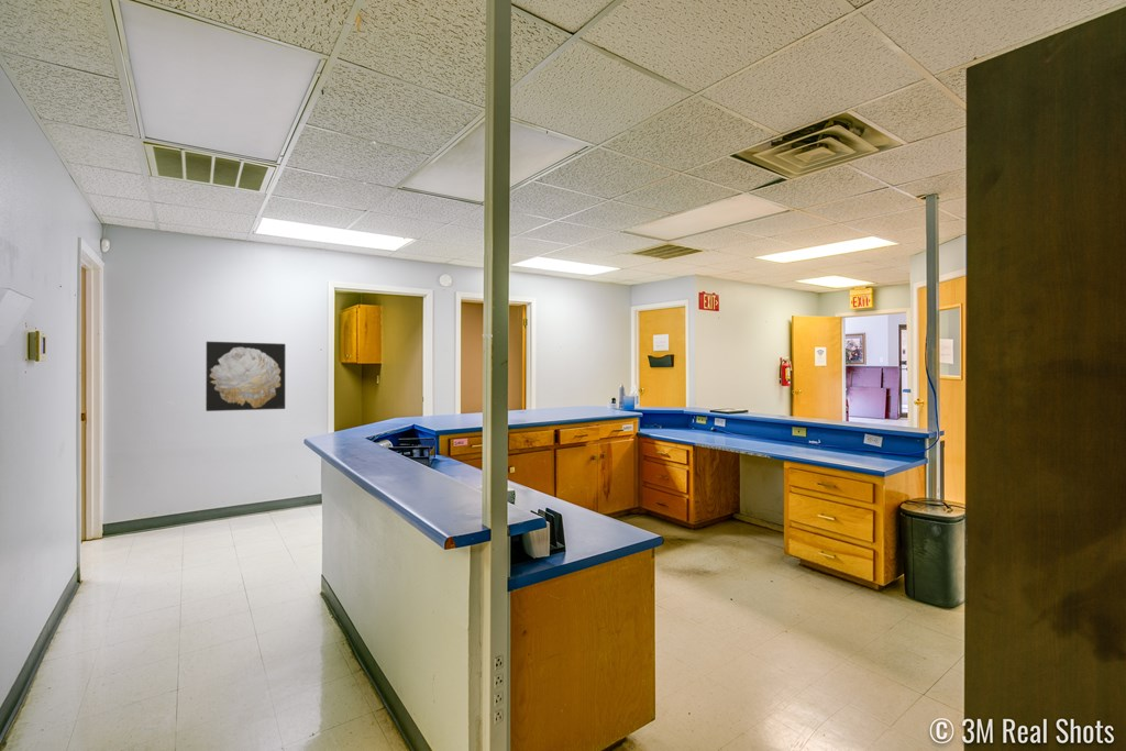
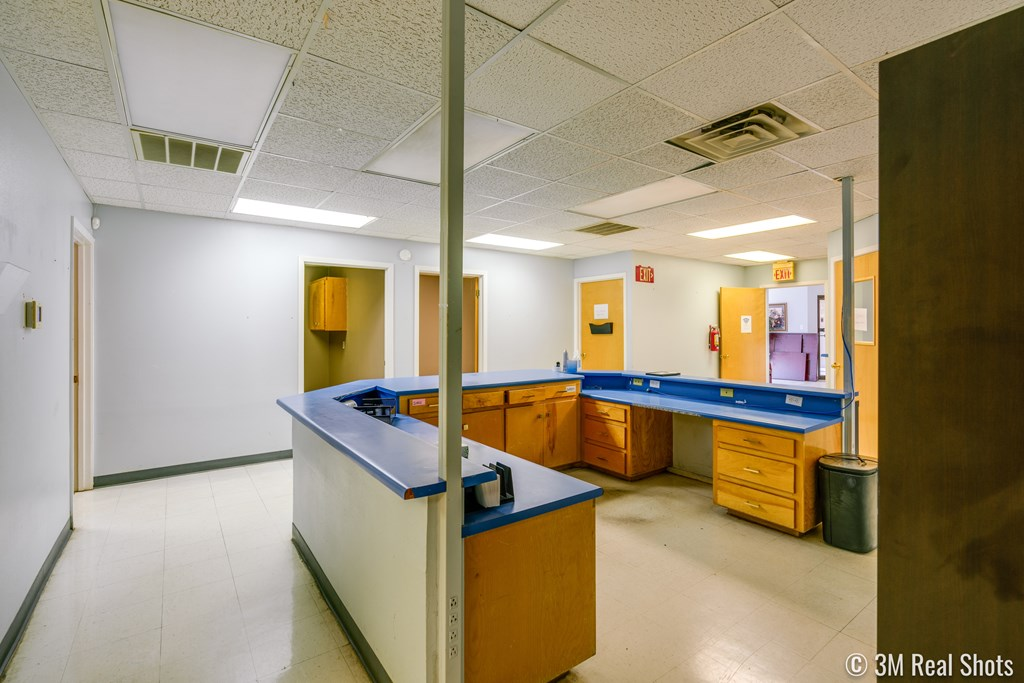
- wall art [205,341,286,412]
